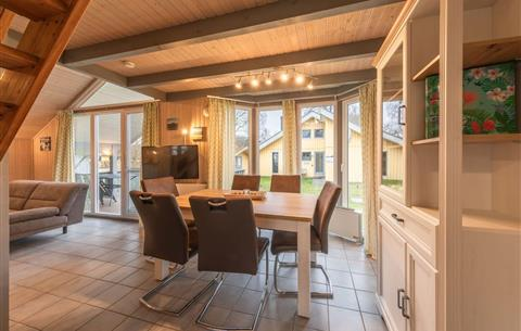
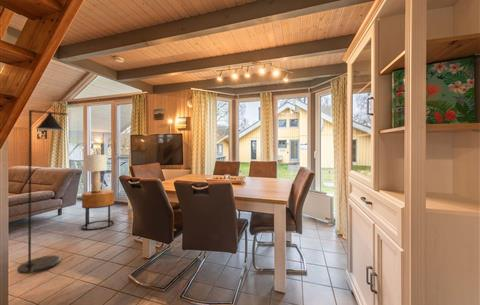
+ floor lamp [16,109,69,275]
+ side table [81,189,115,231]
+ lamp [84,153,108,193]
